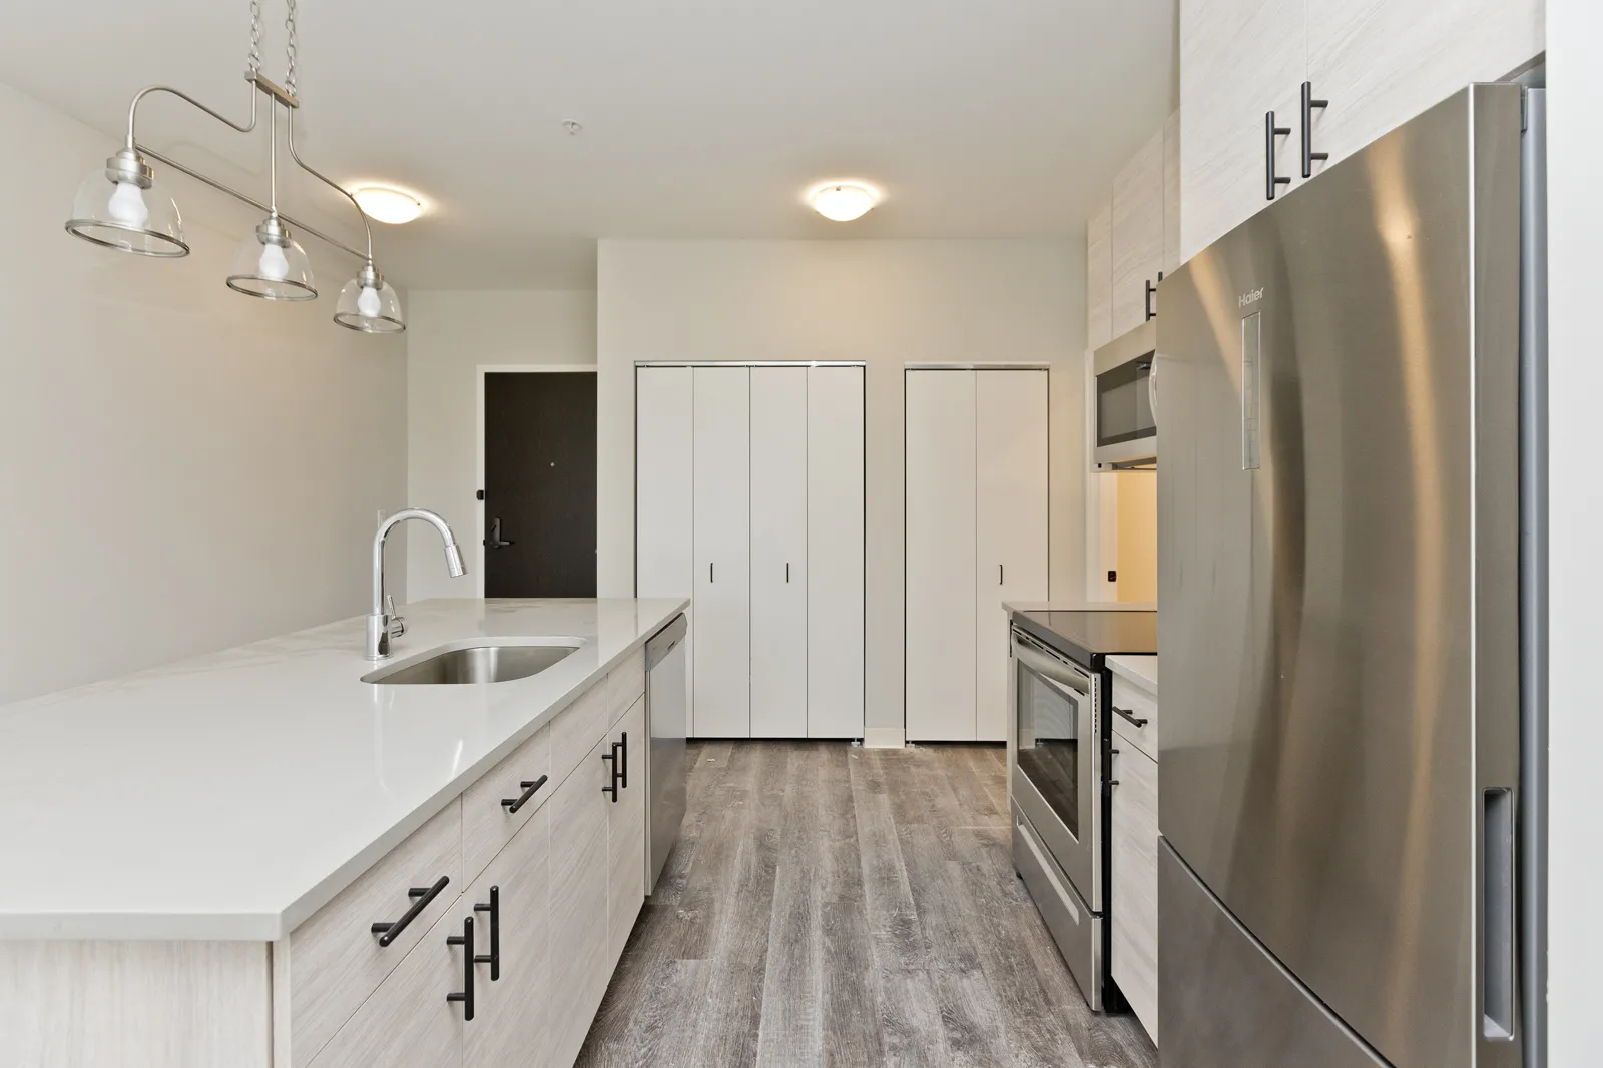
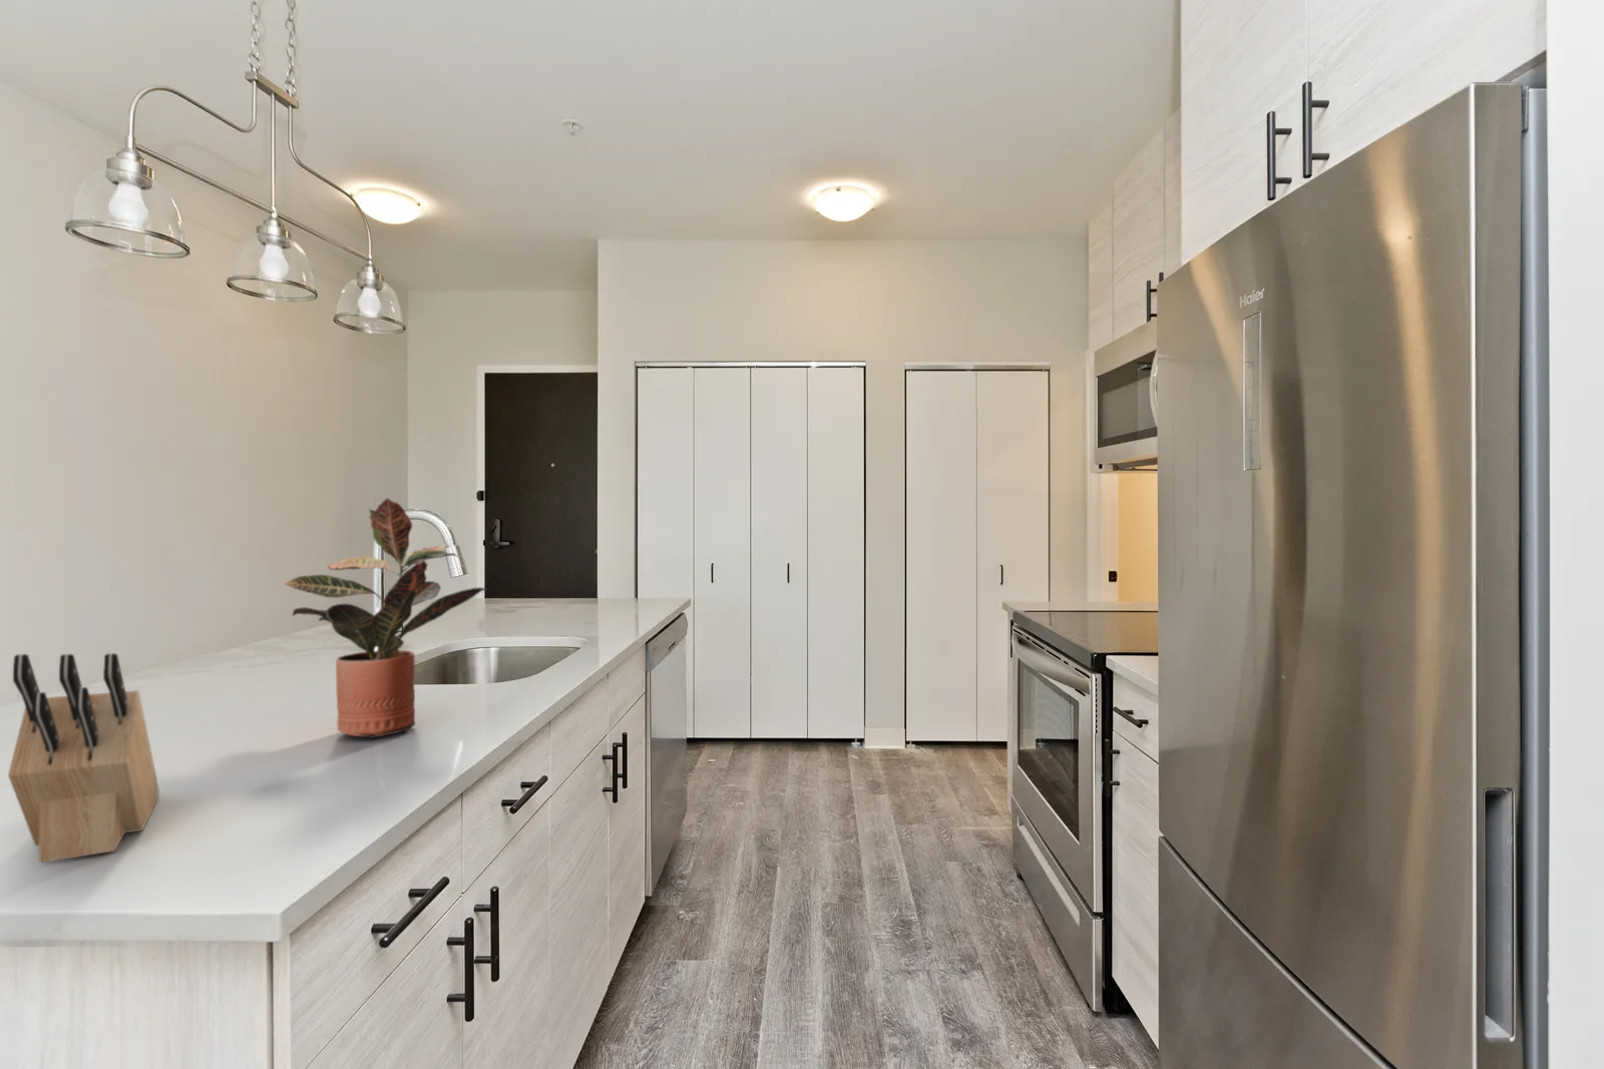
+ potted plant [283,498,487,740]
+ knife block [7,653,160,864]
